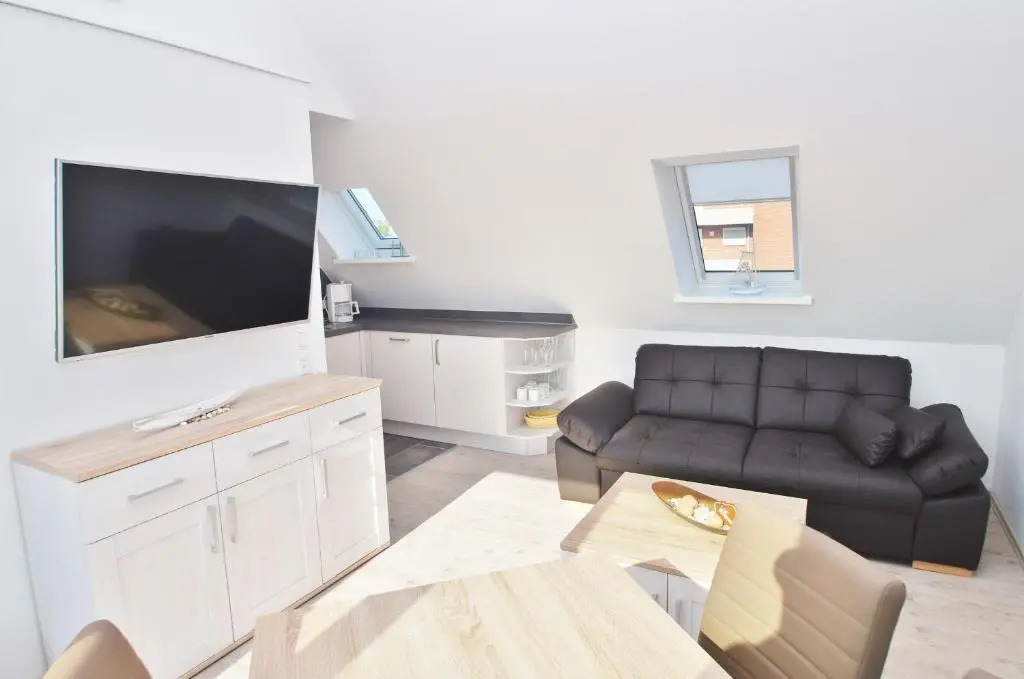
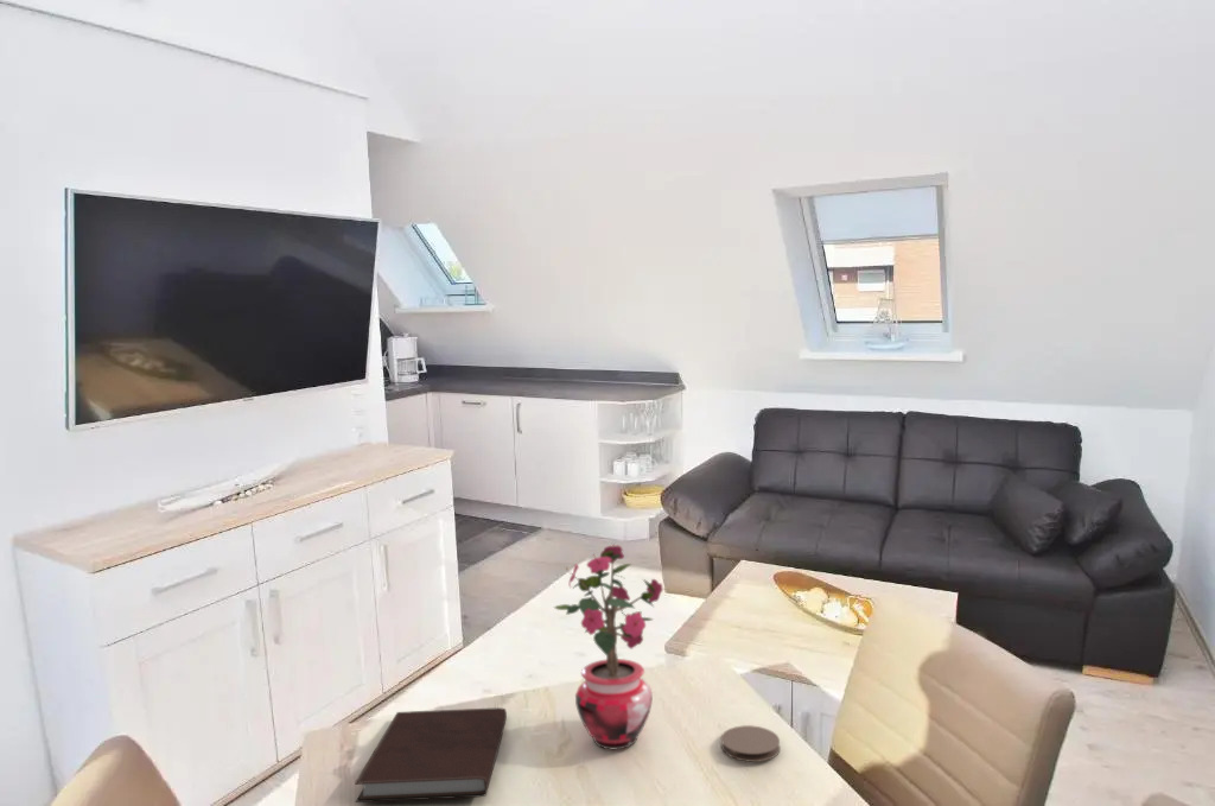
+ notebook [354,706,508,804]
+ potted plant [553,542,664,750]
+ coaster [720,724,781,763]
